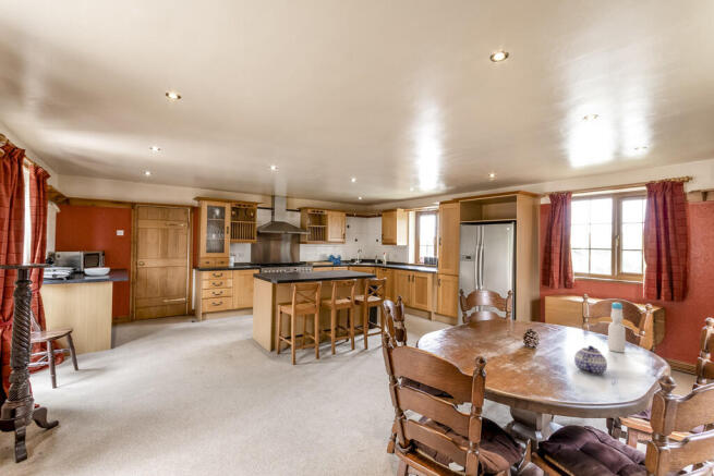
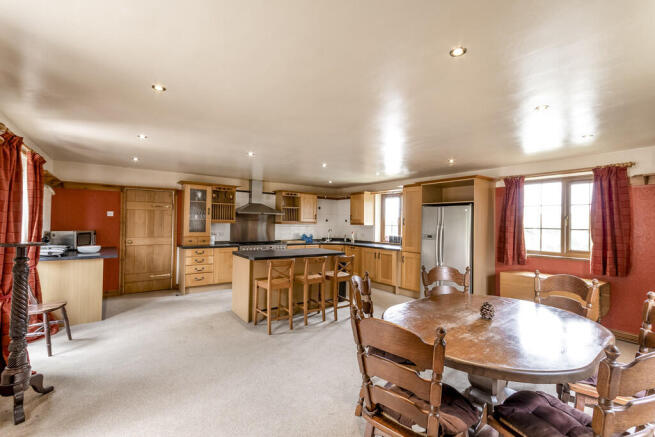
- teapot [573,344,608,376]
- bottle [607,301,627,354]
